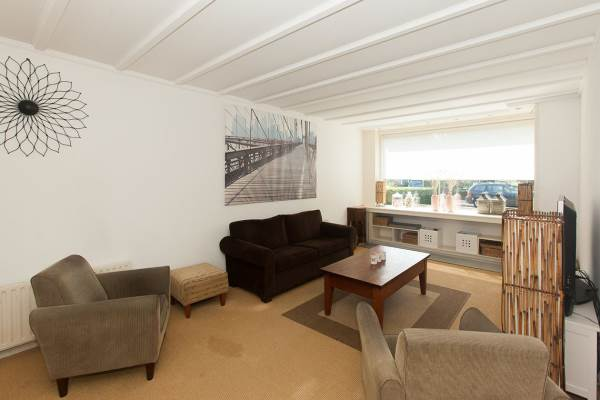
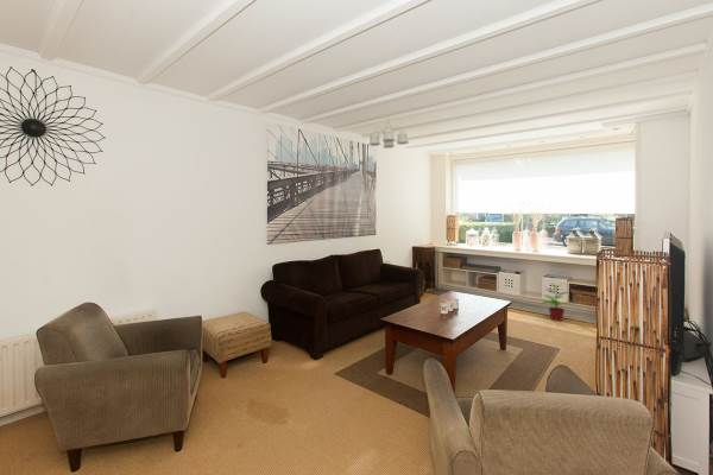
+ potted plant [540,281,576,322]
+ ceiling light fixture [368,114,410,150]
